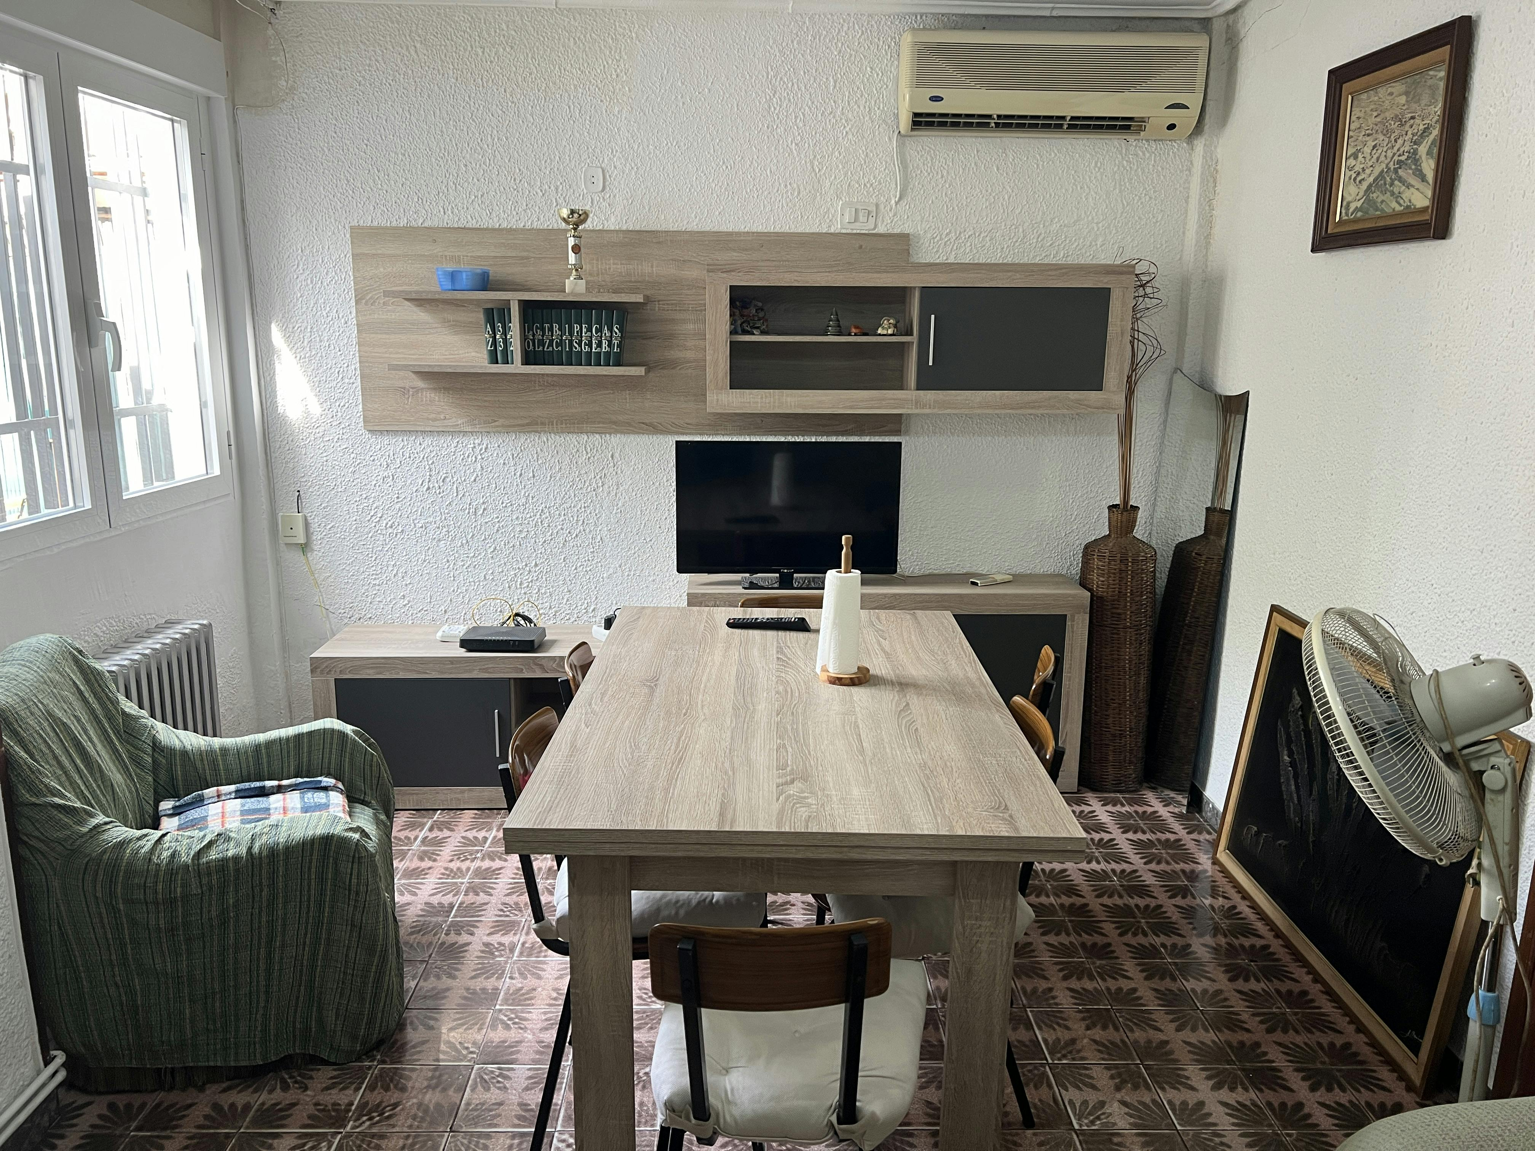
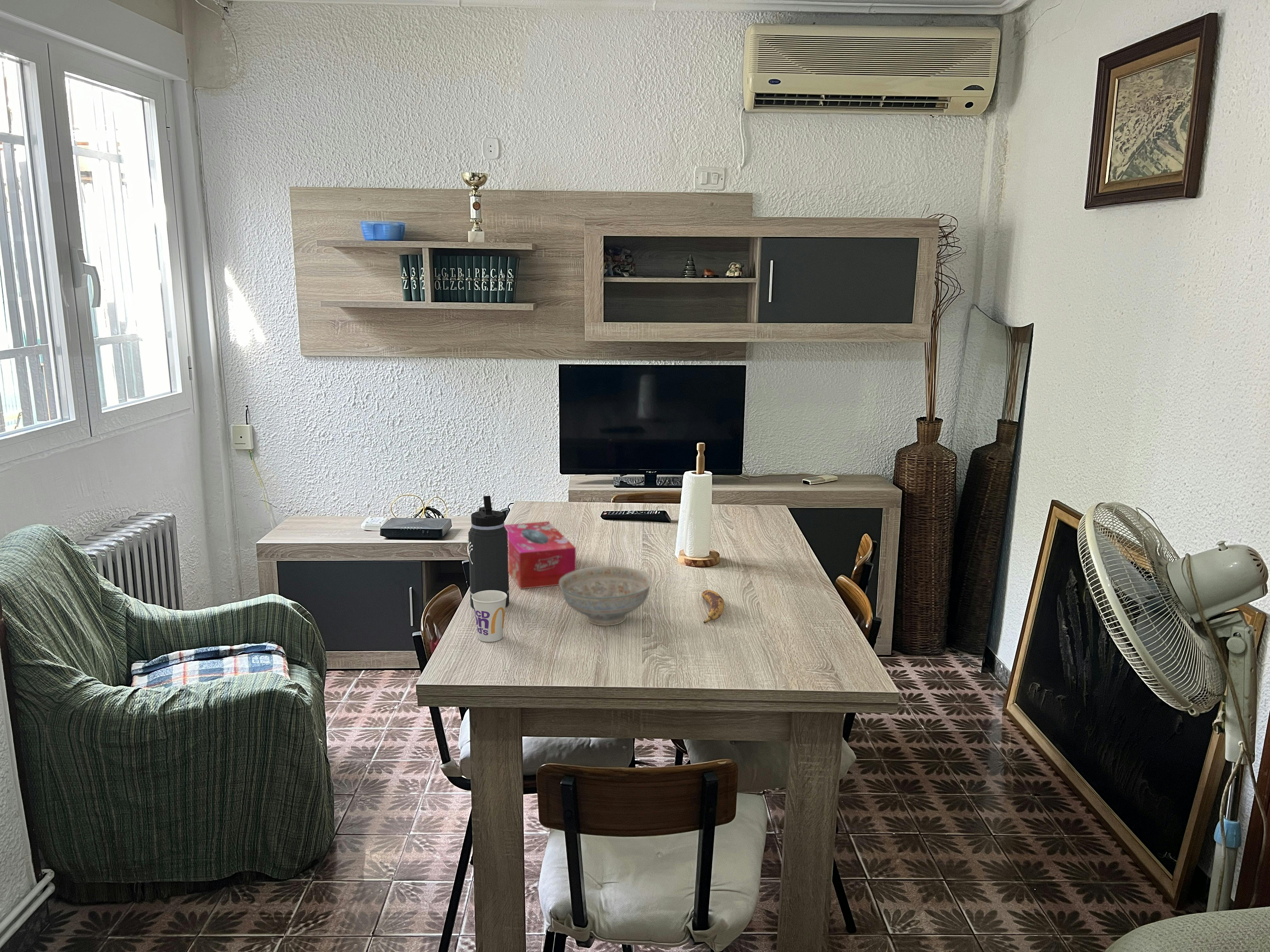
+ banana [701,590,724,624]
+ thermos bottle [468,496,510,609]
+ tissue box [504,521,576,589]
+ cup [472,590,507,642]
+ decorative bowl [559,566,652,626]
